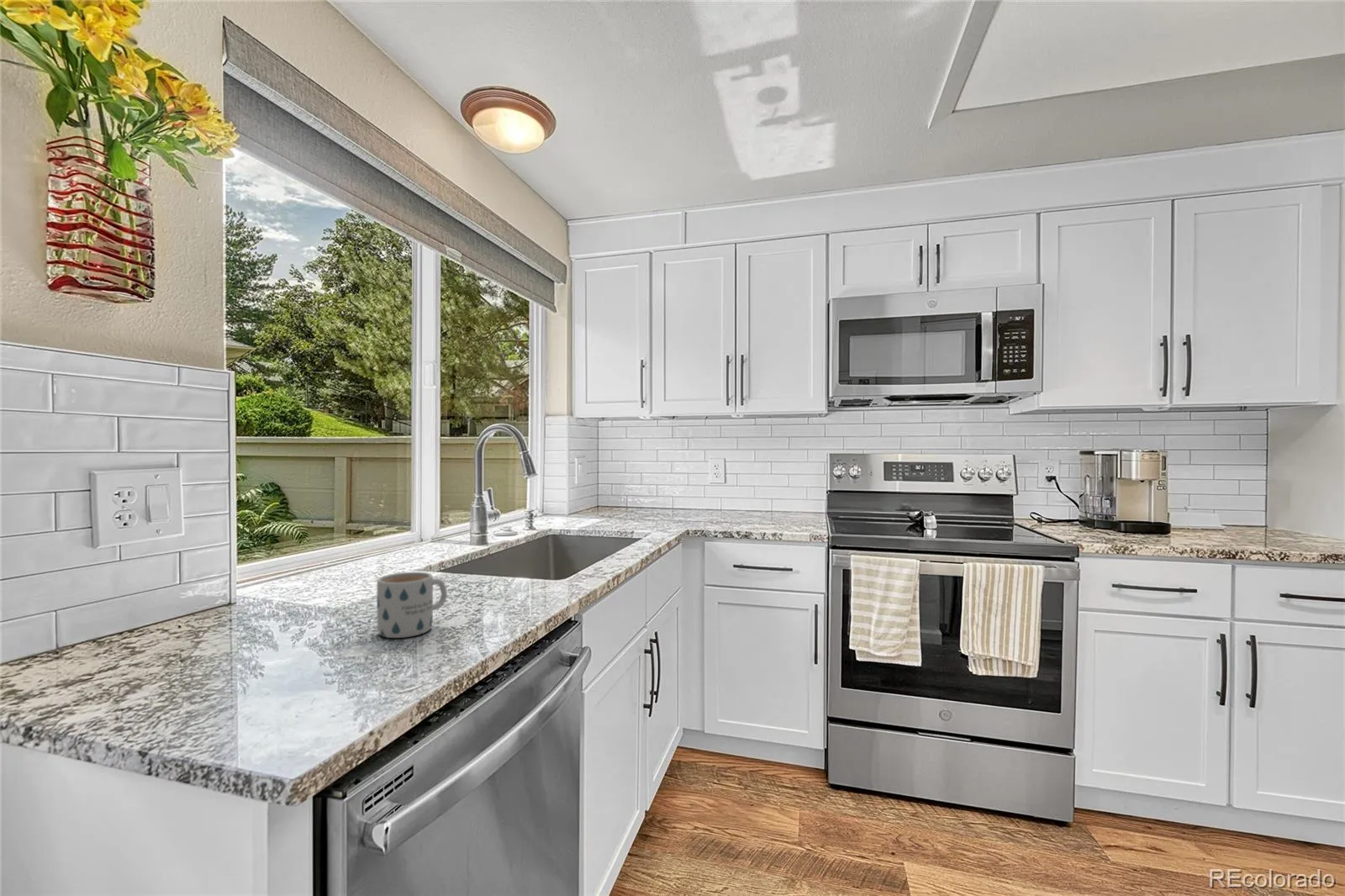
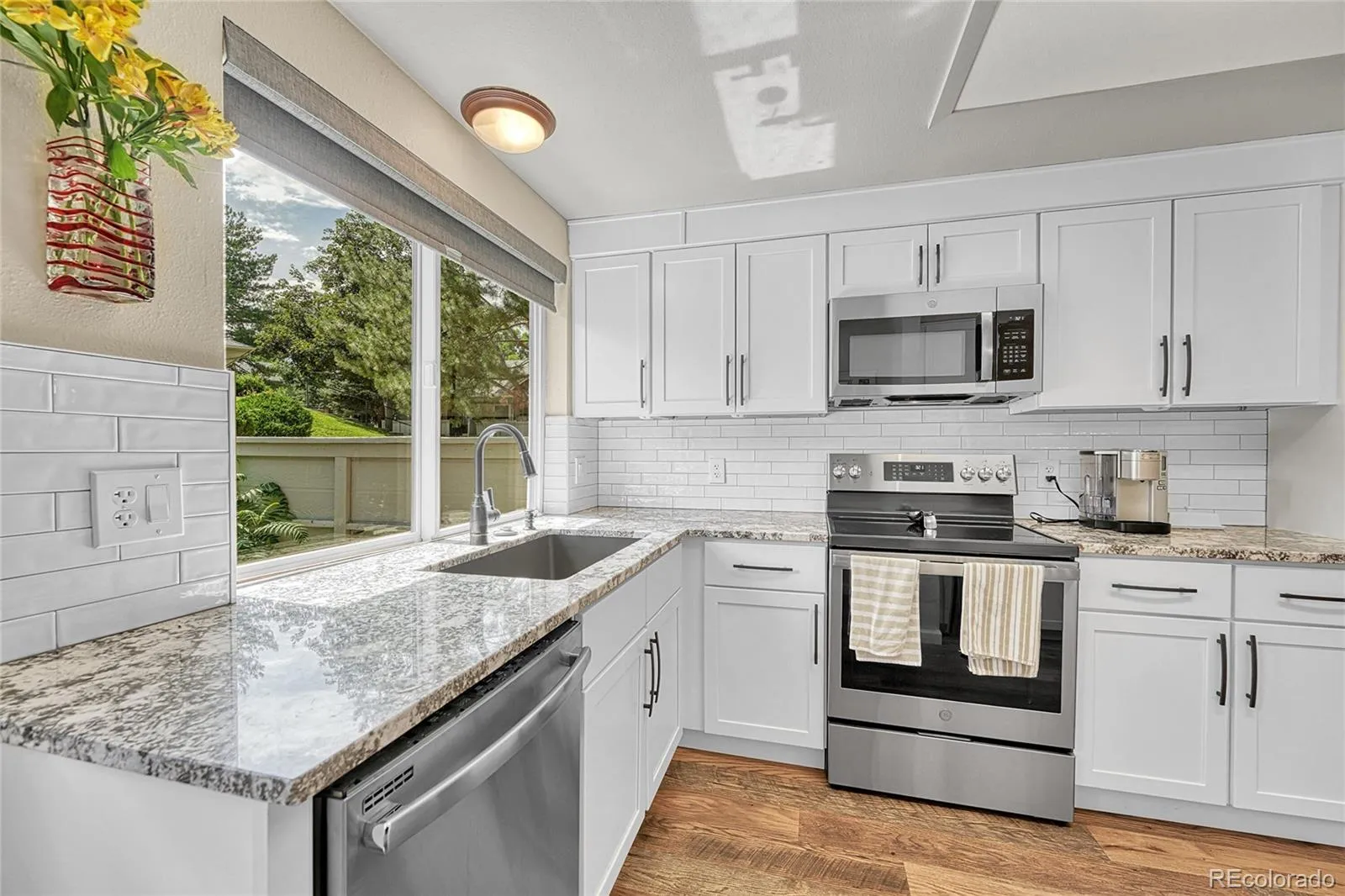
- mug [376,572,448,639]
